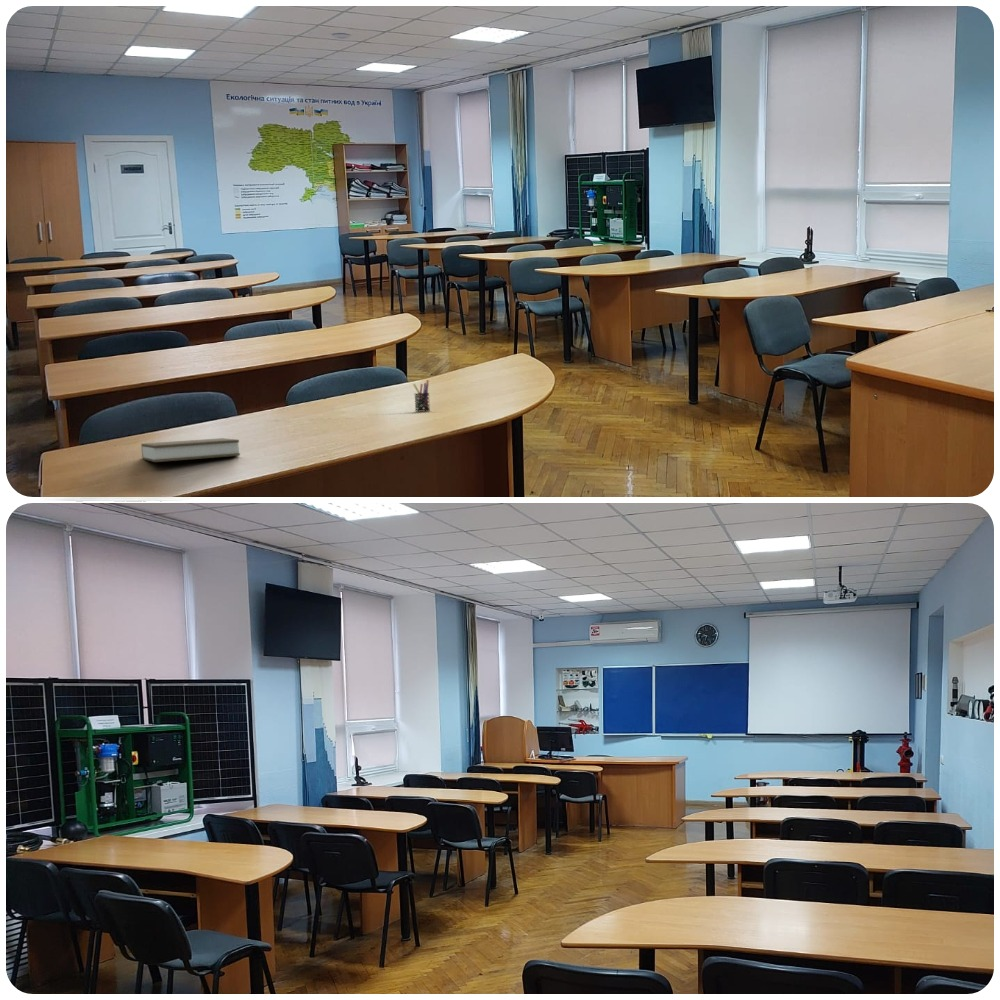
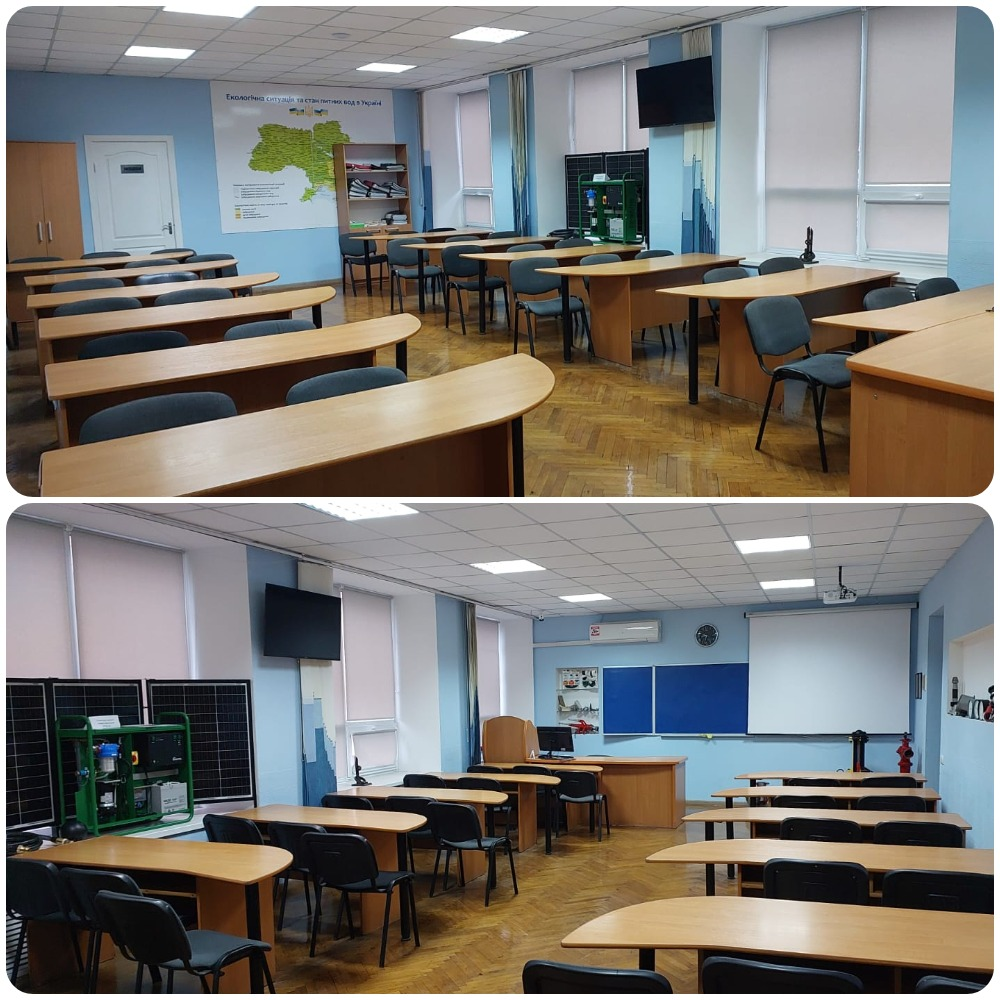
- book [140,437,241,463]
- pen holder [412,379,431,412]
